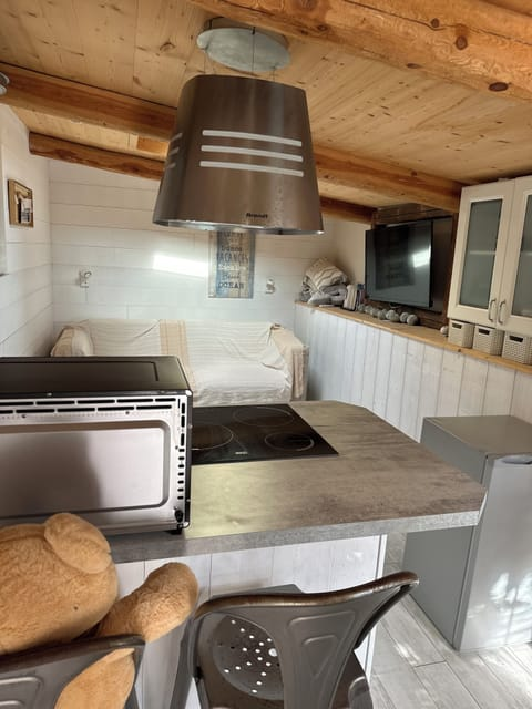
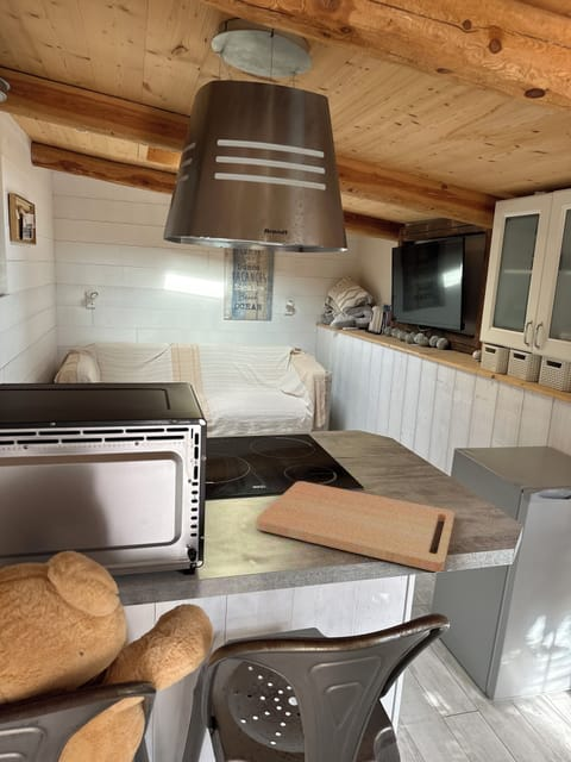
+ cutting board [256,480,456,573]
